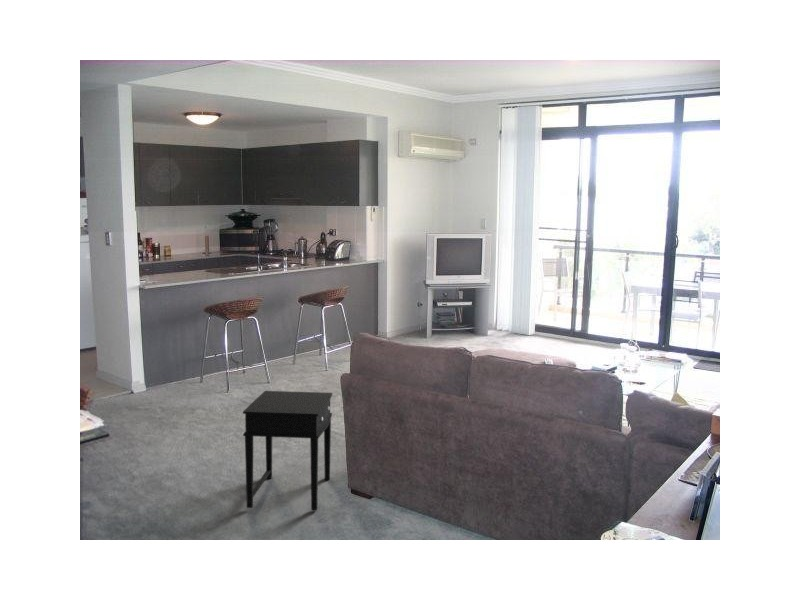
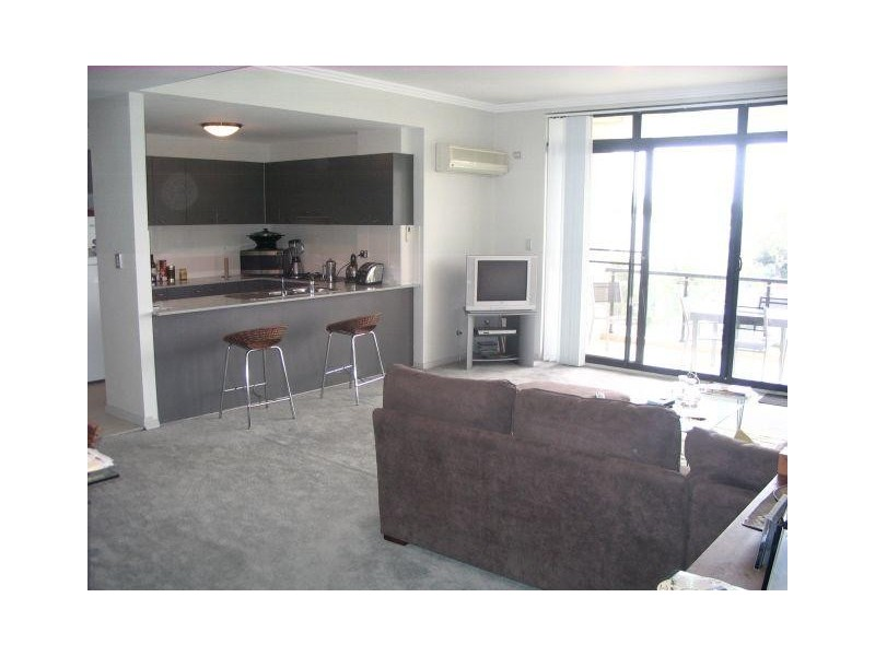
- side table [242,390,333,512]
